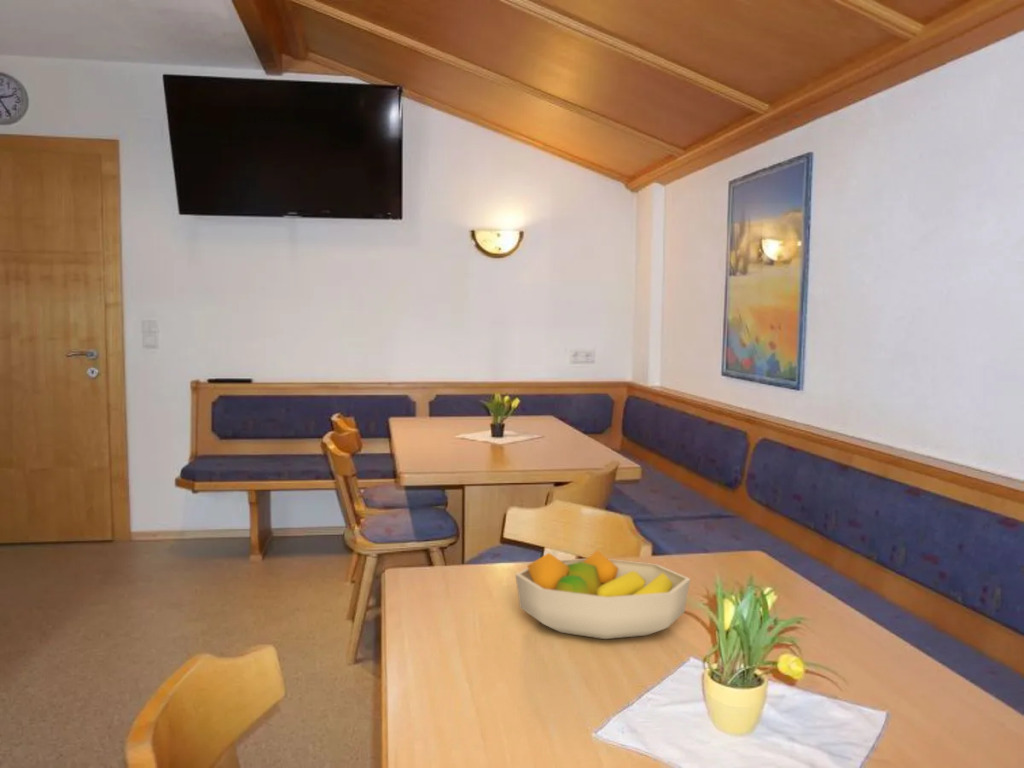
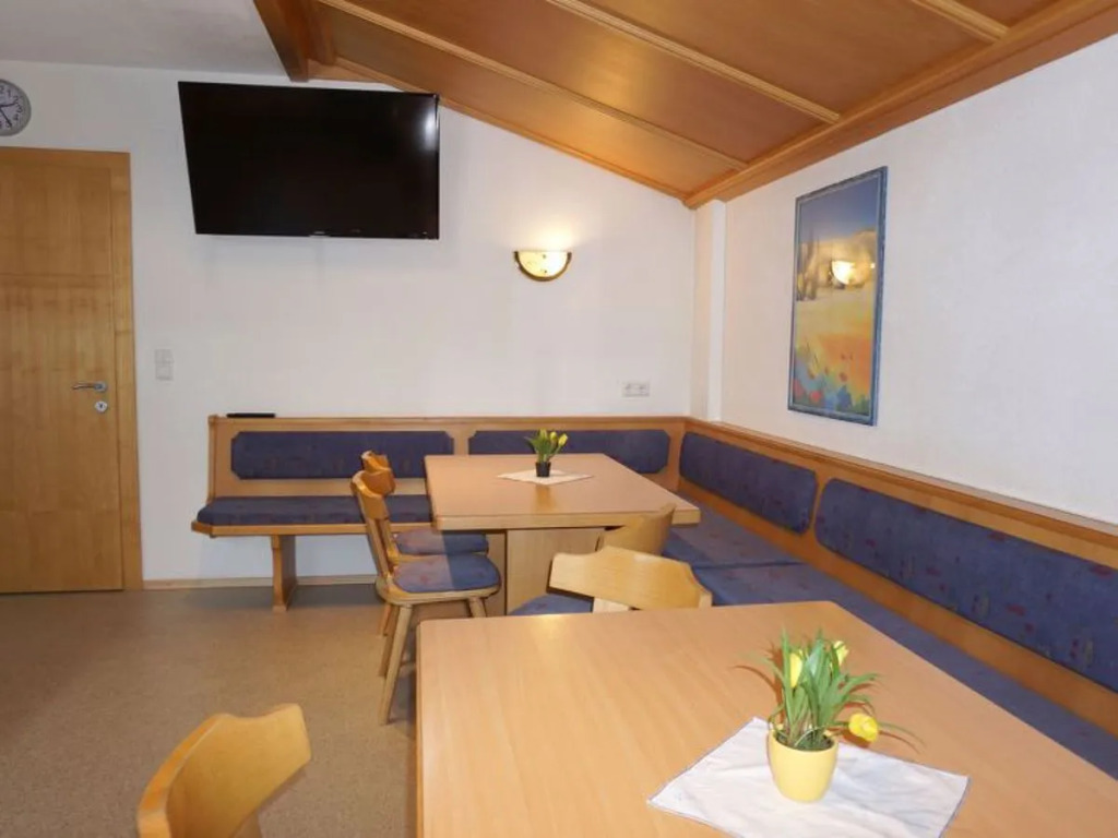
- fruit bowl [514,549,691,640]
